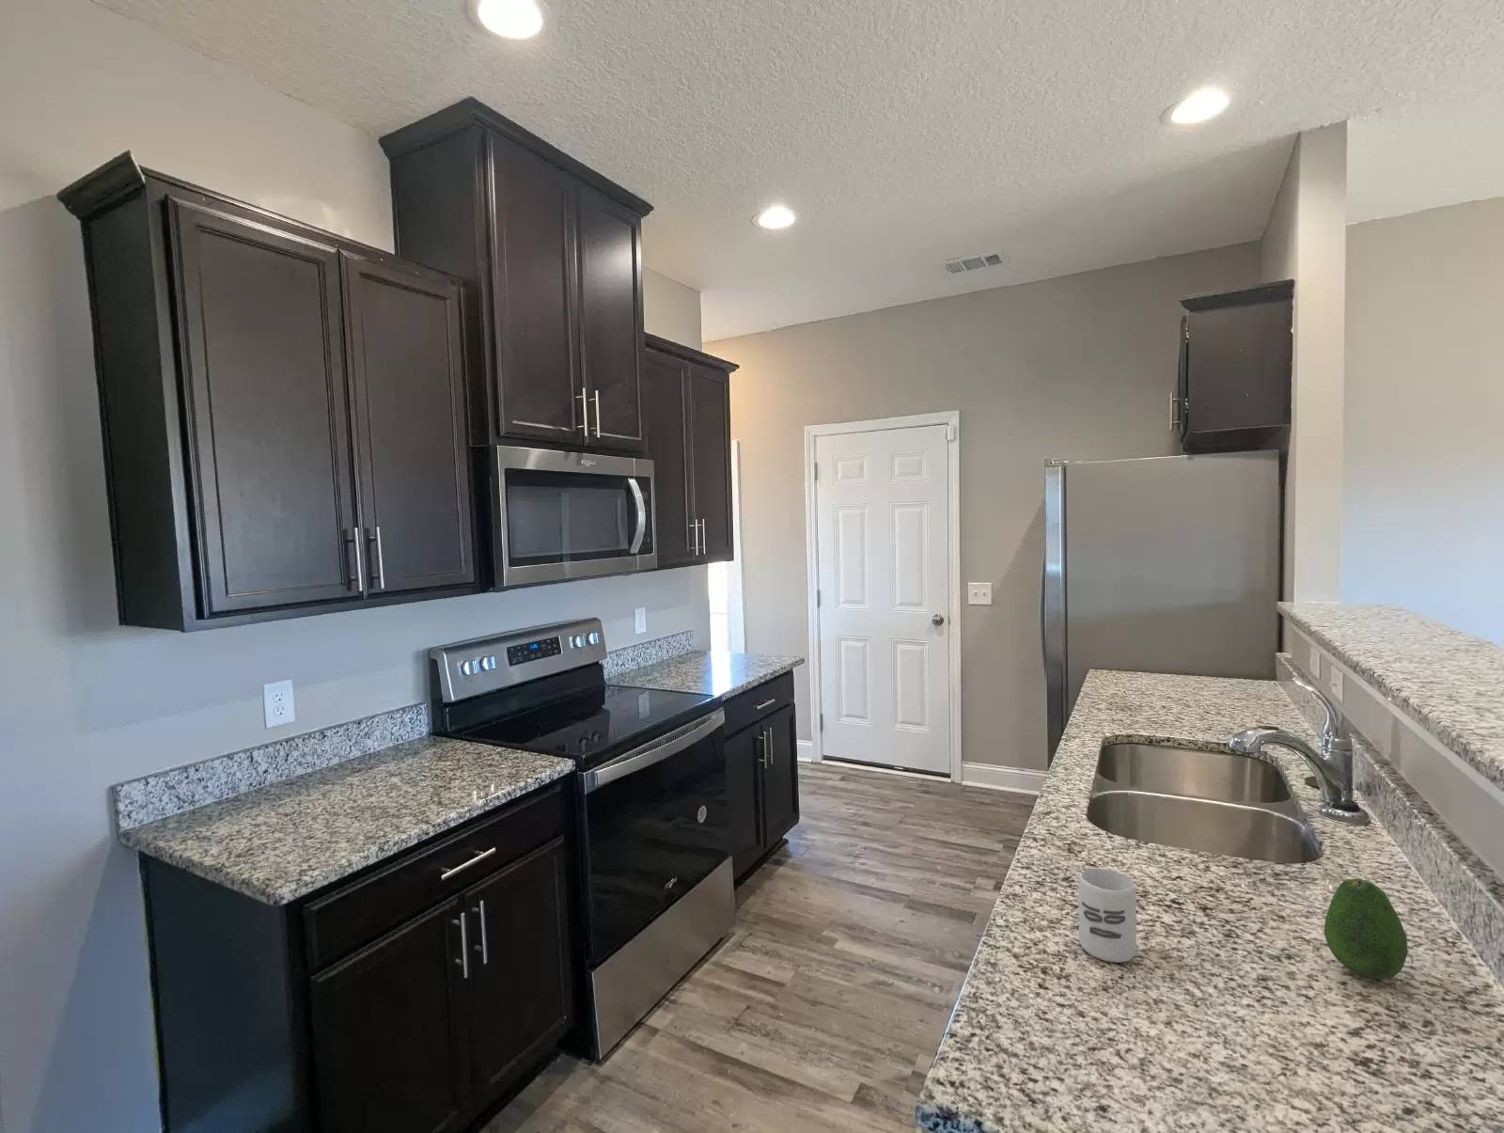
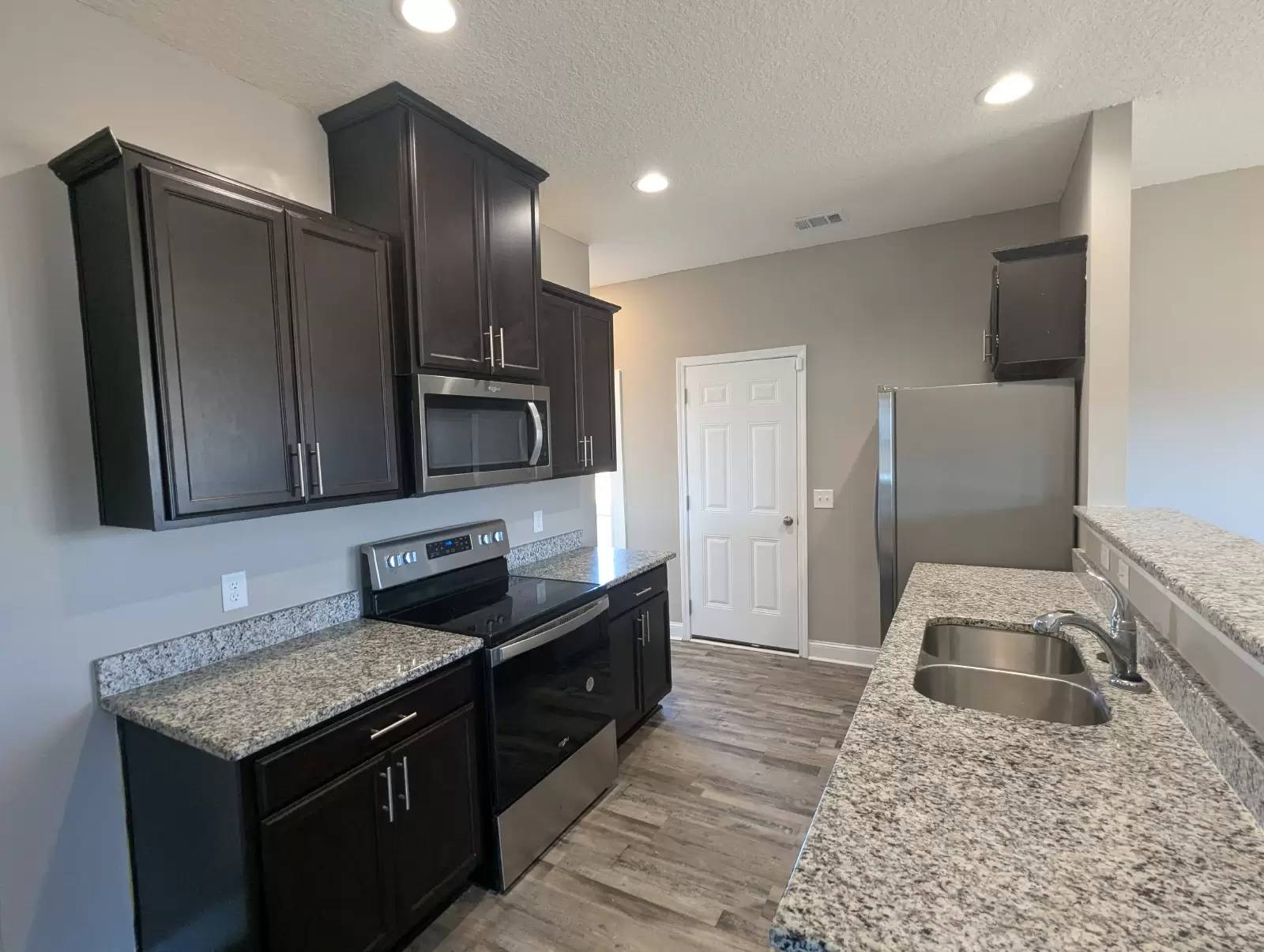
- cup [1077,868,1138,964]
- fruit [1323,877,1409,981]
